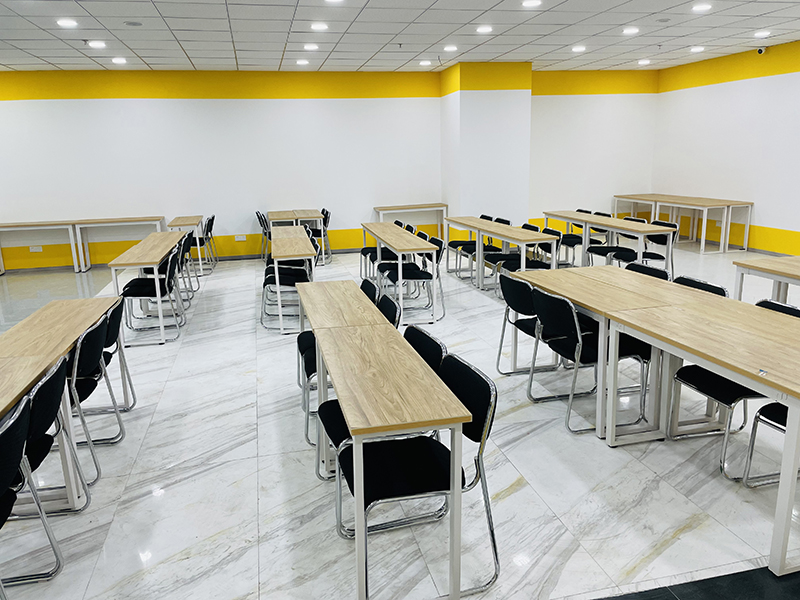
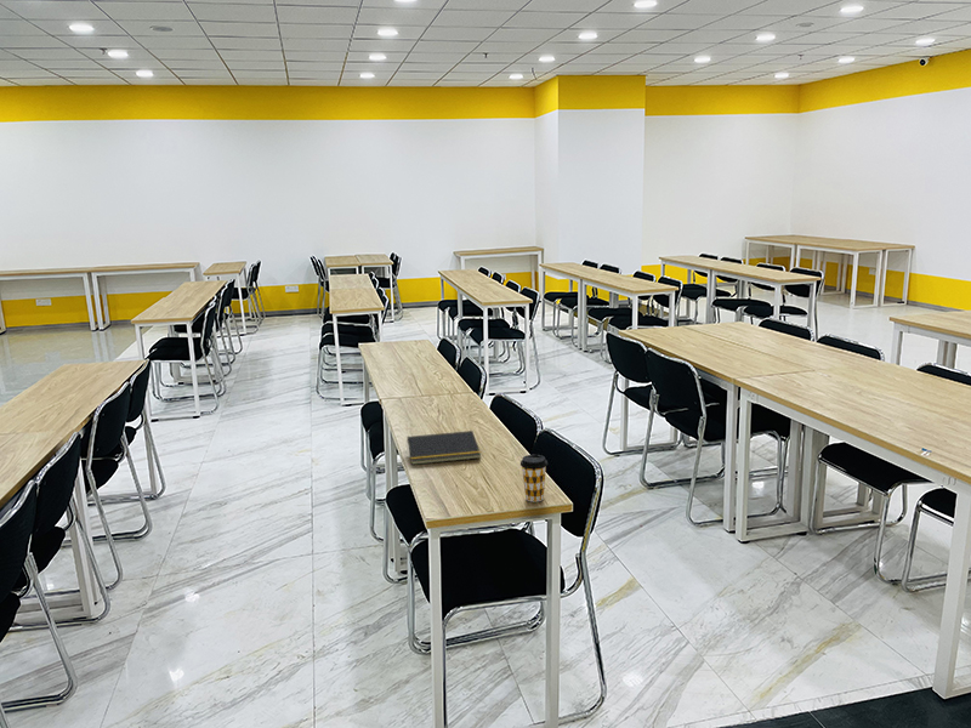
+ coffee cup [519,454,549,504]
+ notepad [405,430,482,466]
